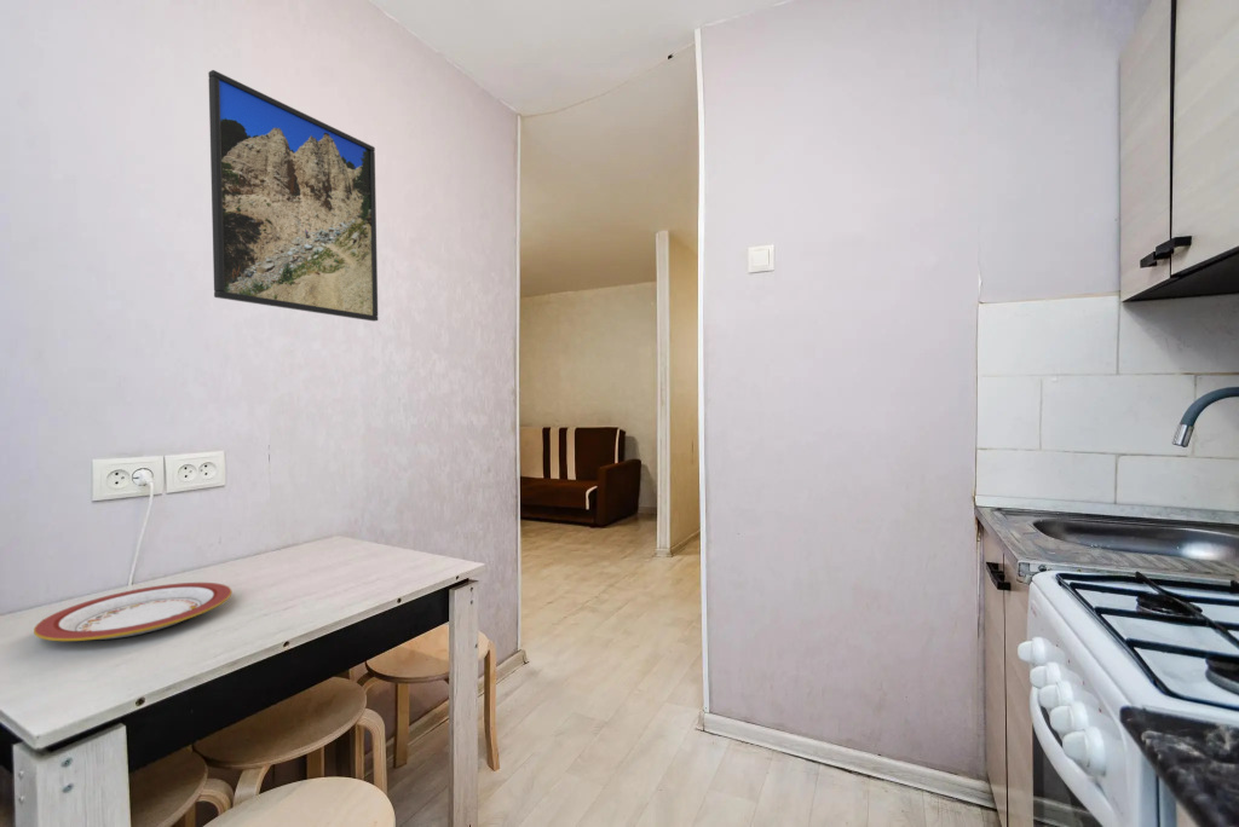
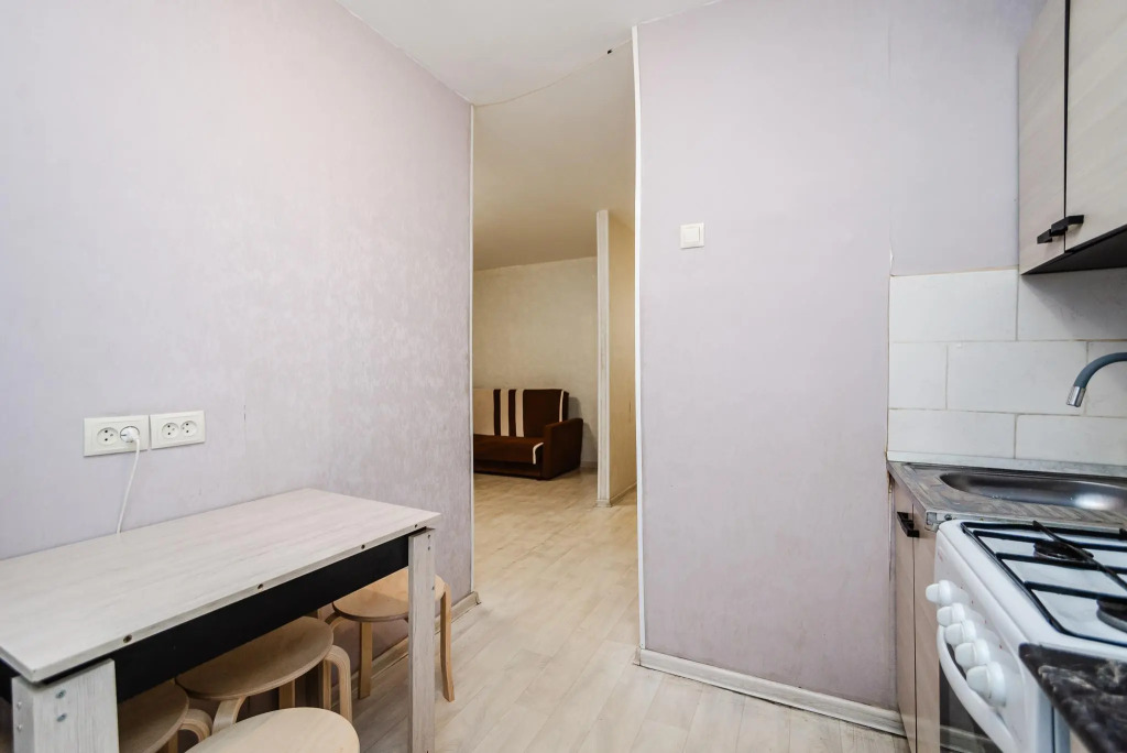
- plate [33,582,234,642]
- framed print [207,69,379,323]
